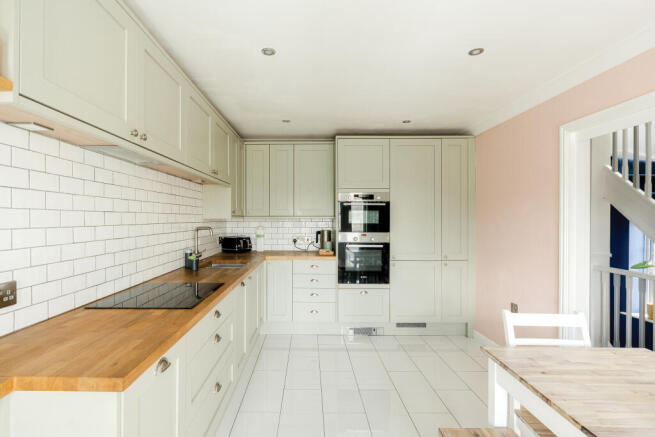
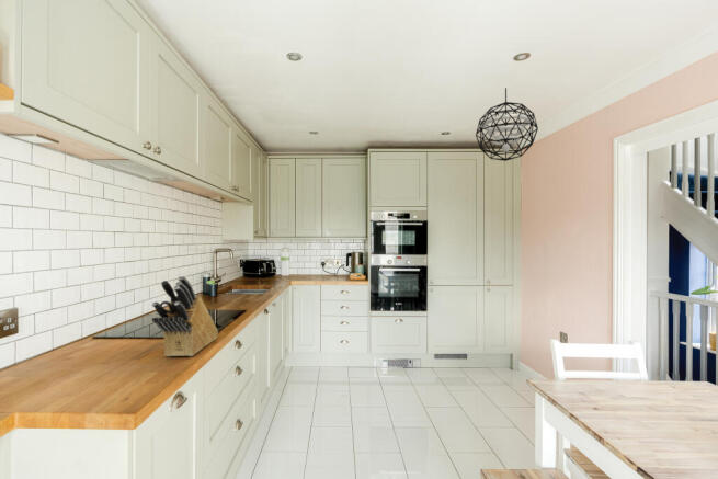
+ knife block [151,275,219,357]
+ pendant light [475,87,539,162]
